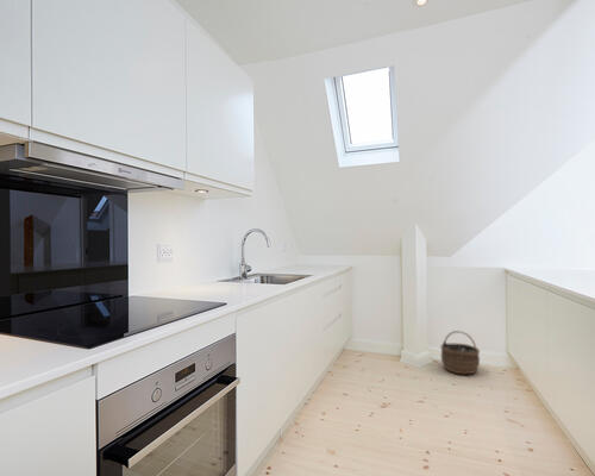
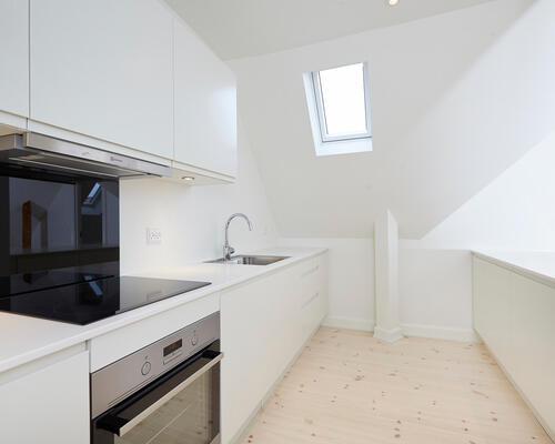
- wicker basket [439,330,481,376]
